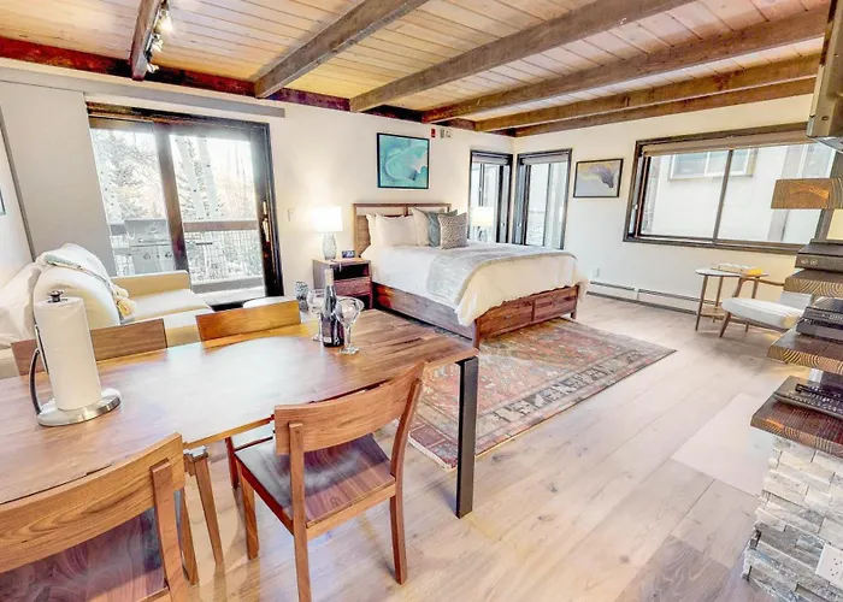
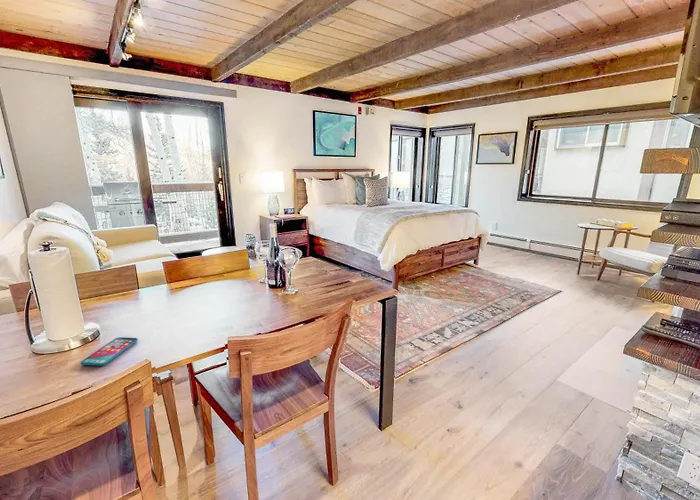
+ smartphone [80,336,139,367]
